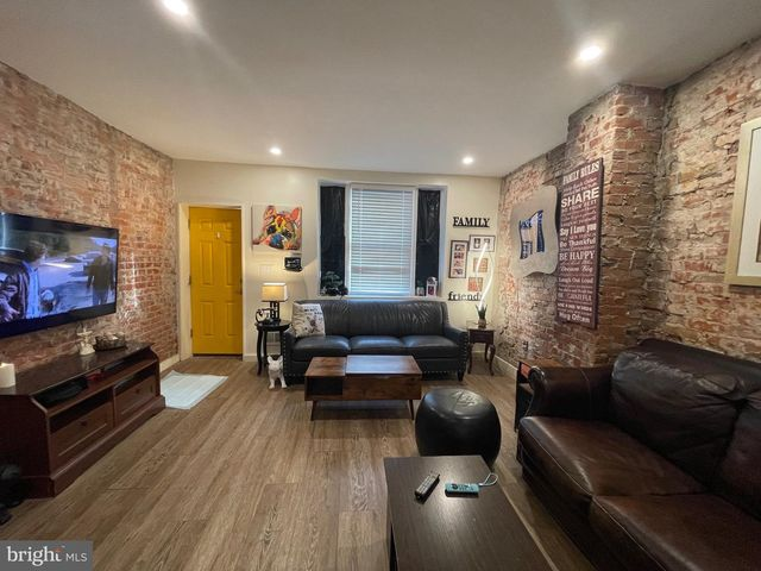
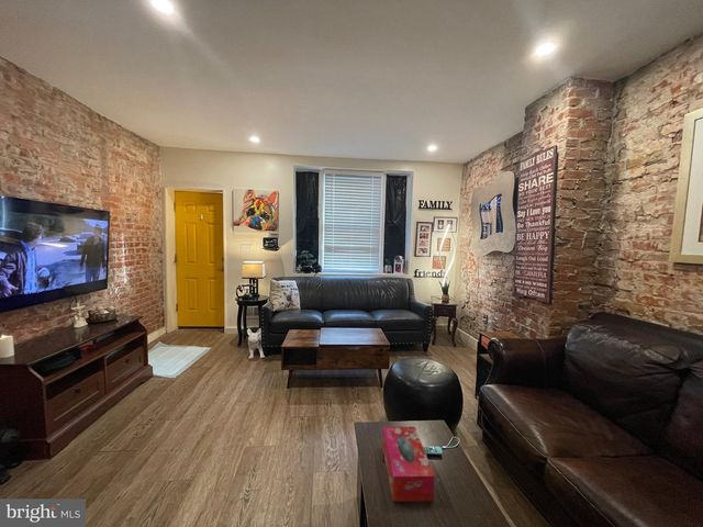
+ tissue box [381,425,436,503]
